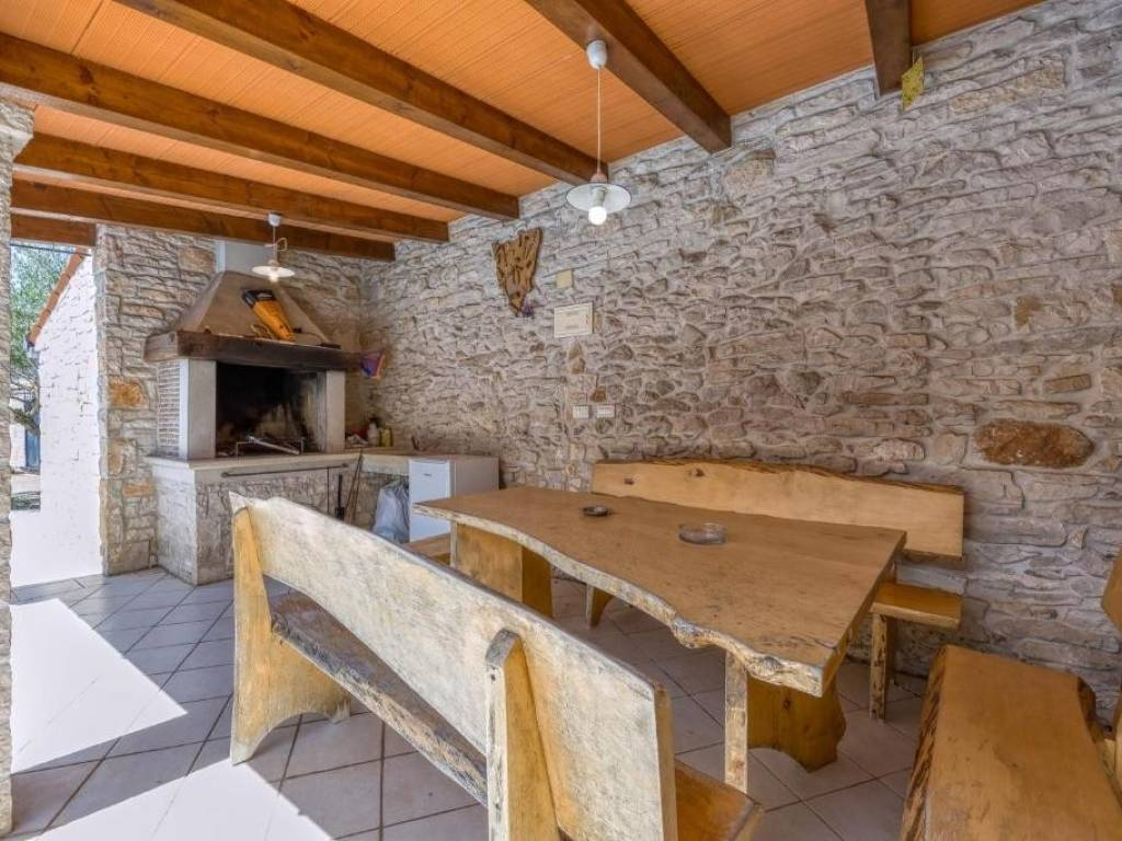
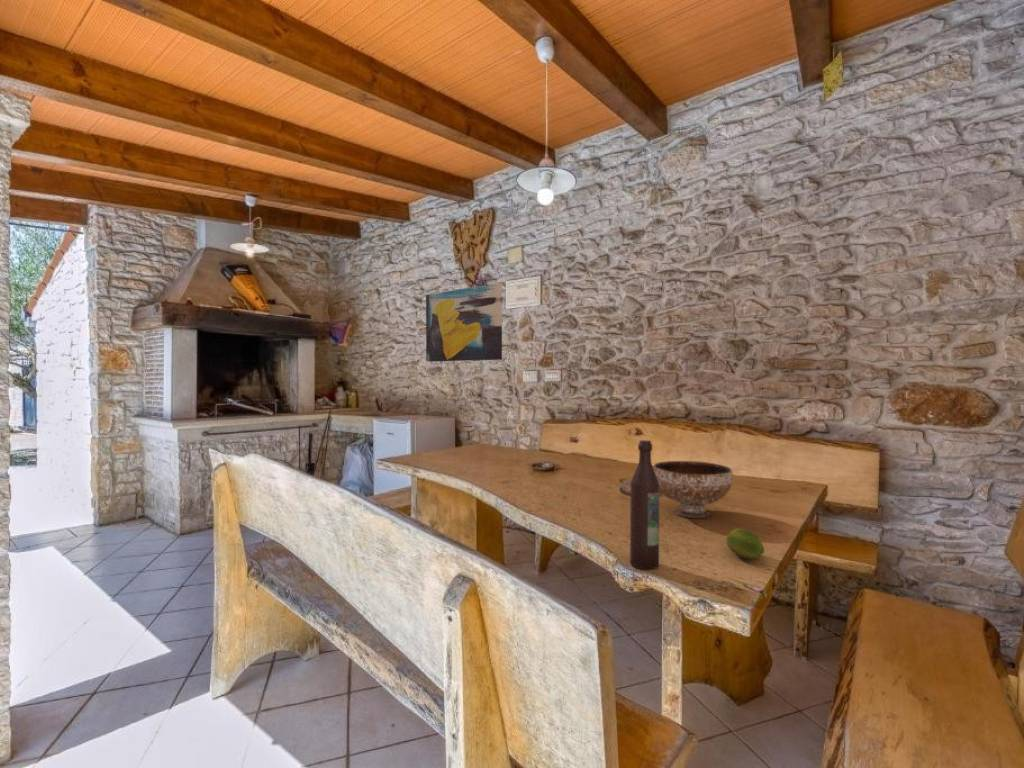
+ bowl [653,460,734,519]
+ fruit [725,528,765,560]
+ wine bottle [629,439,660,570]
+ wall art [425,282,503,363]
